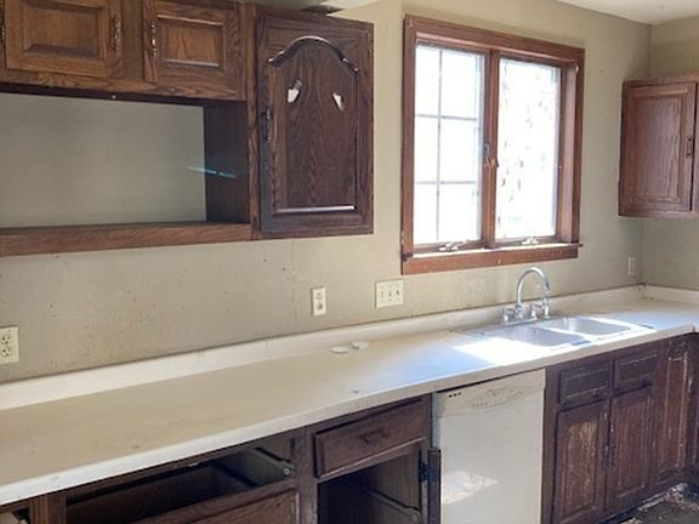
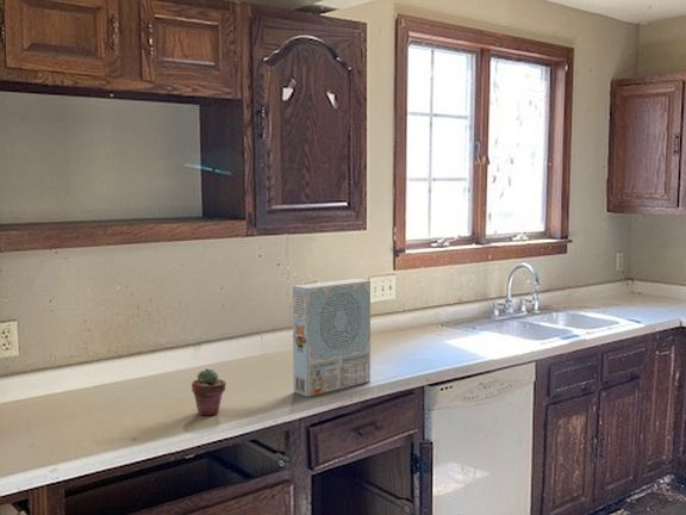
+ potted succulent [191,367,227,417]
+ cereal box [292,278,372,398]
